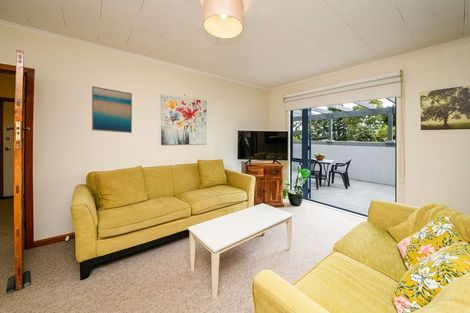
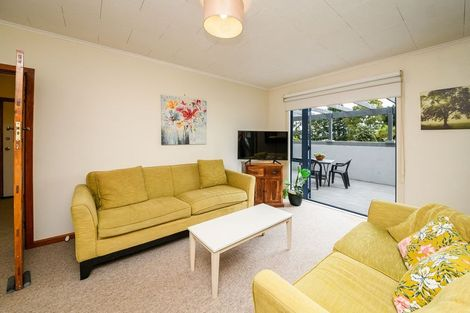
- wall art [91,85,133,134]
